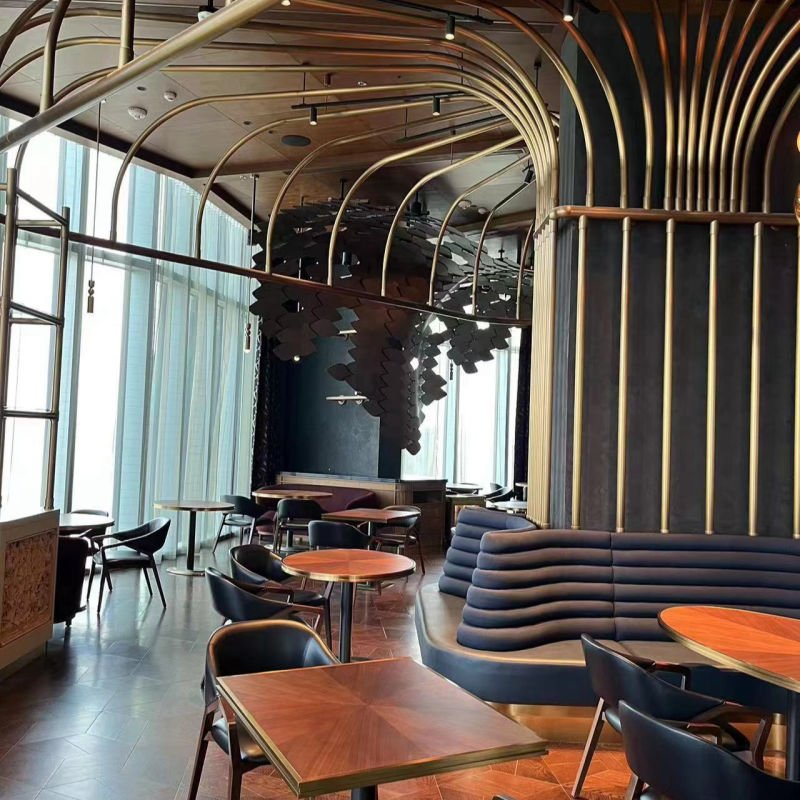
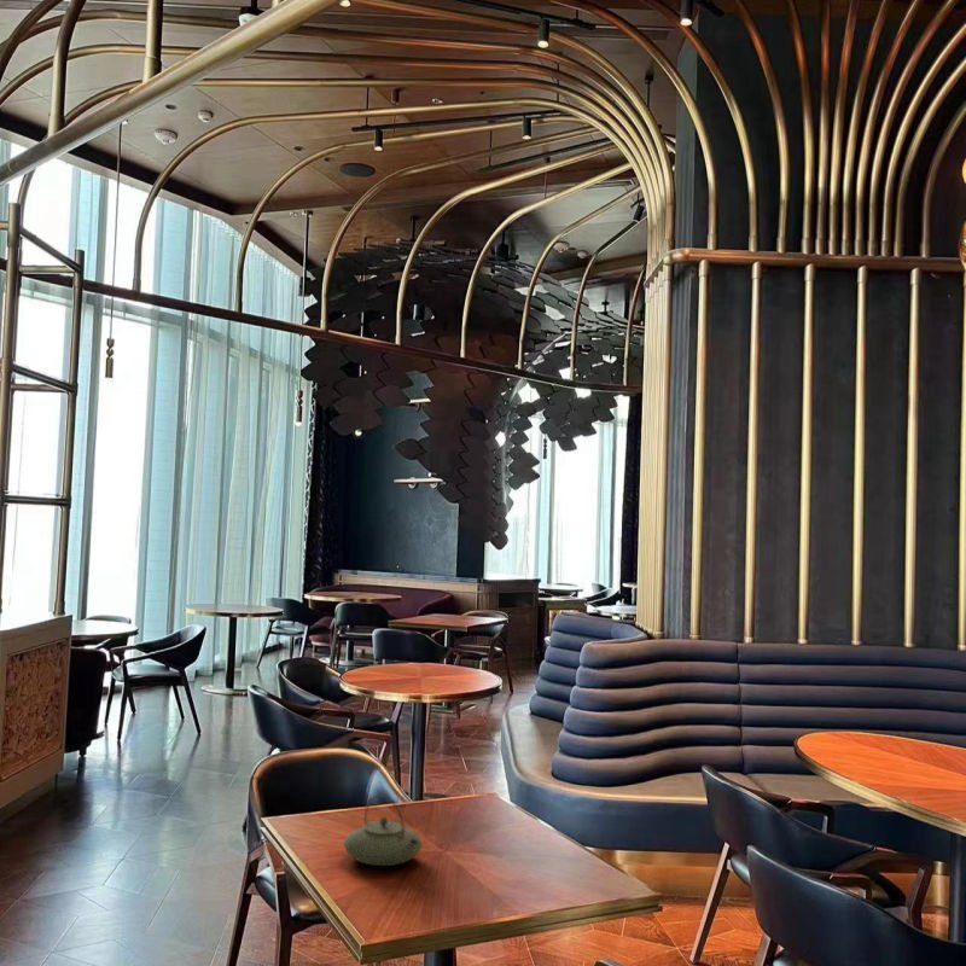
+ teapot [342,793,424,867]
